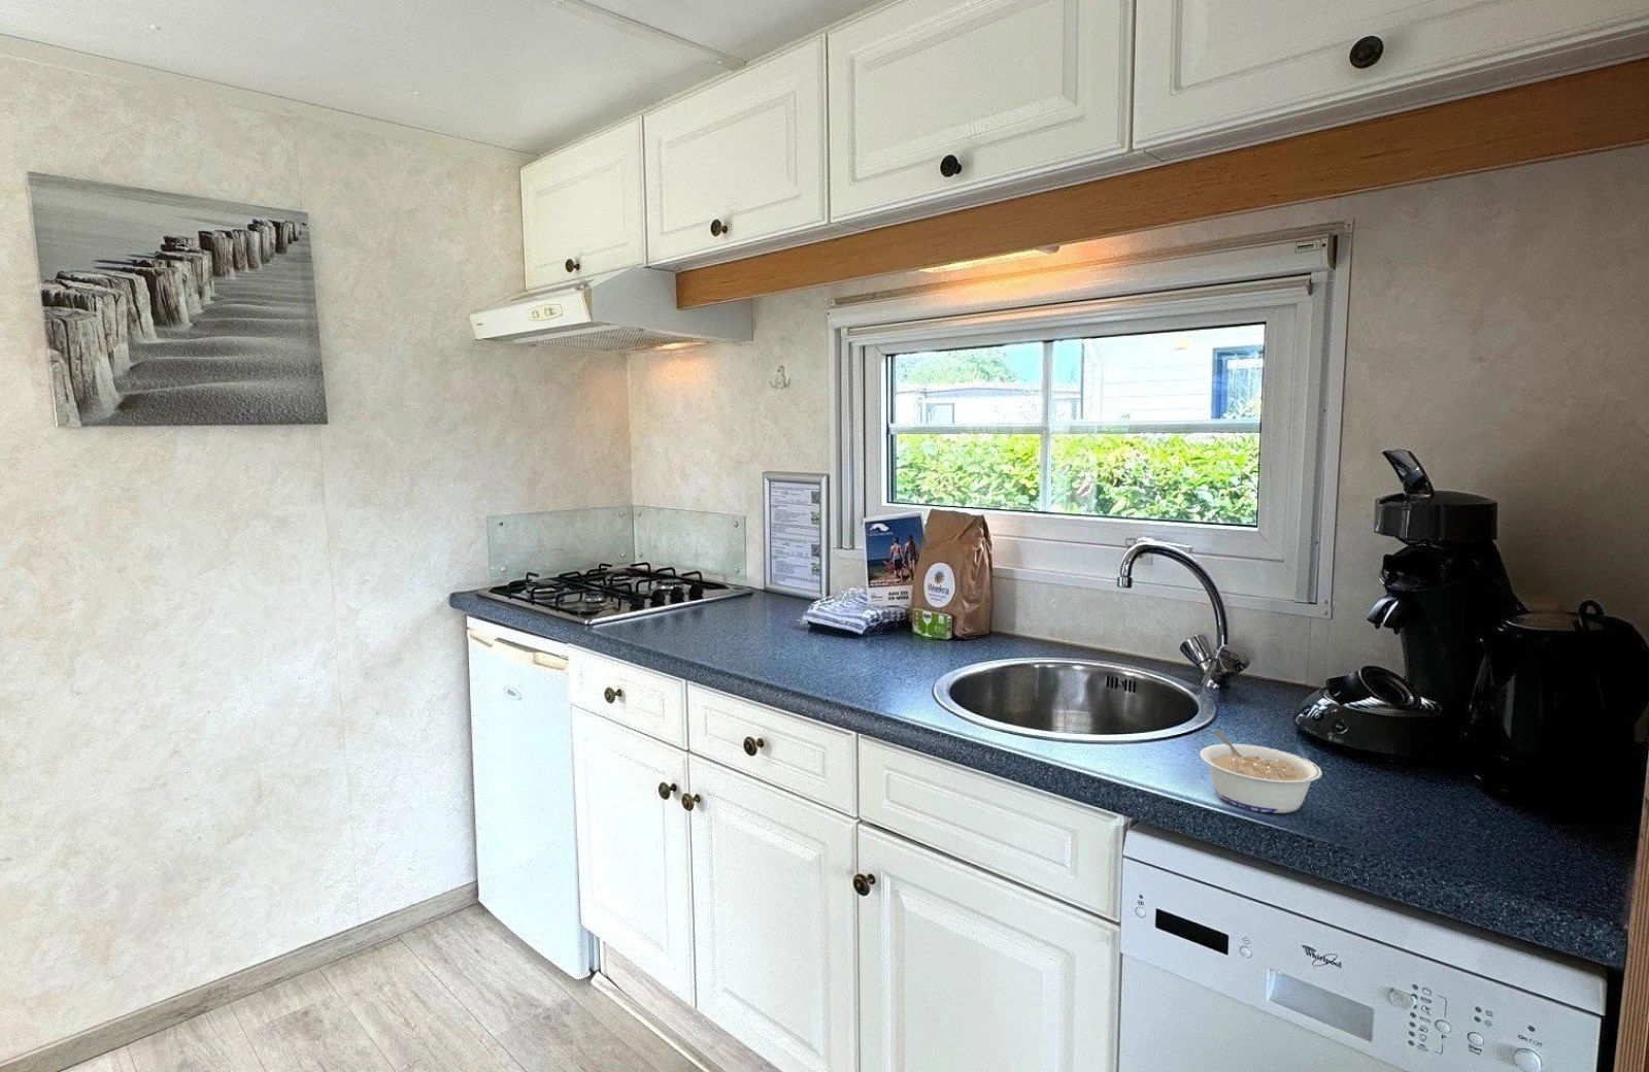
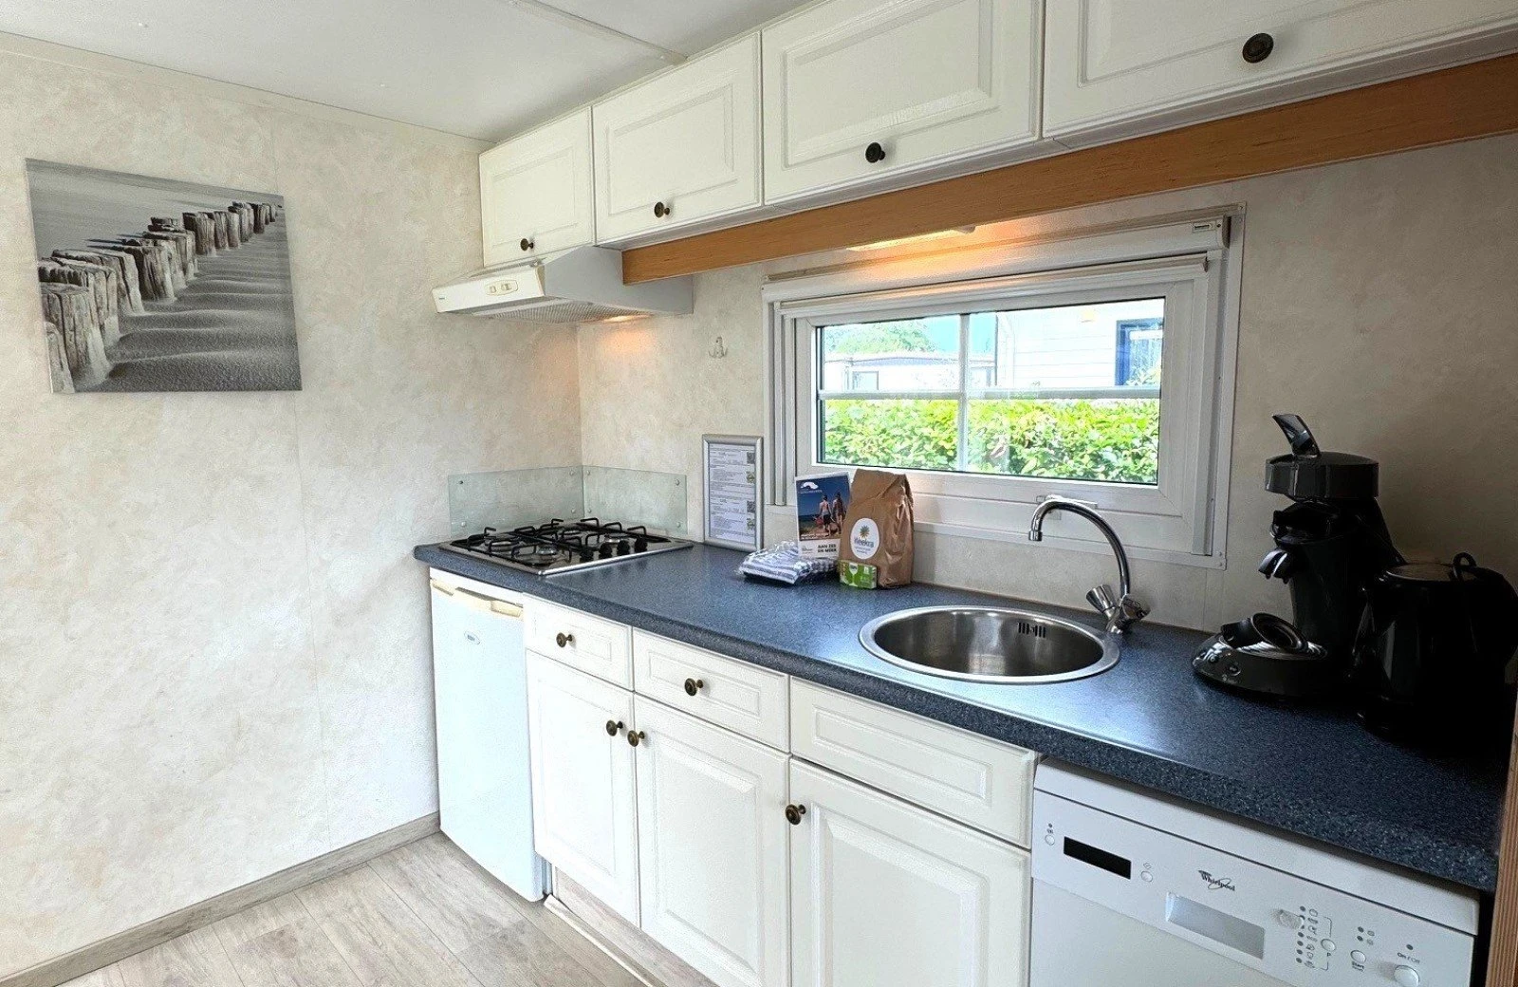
- legume [1198,728,1323,815]
